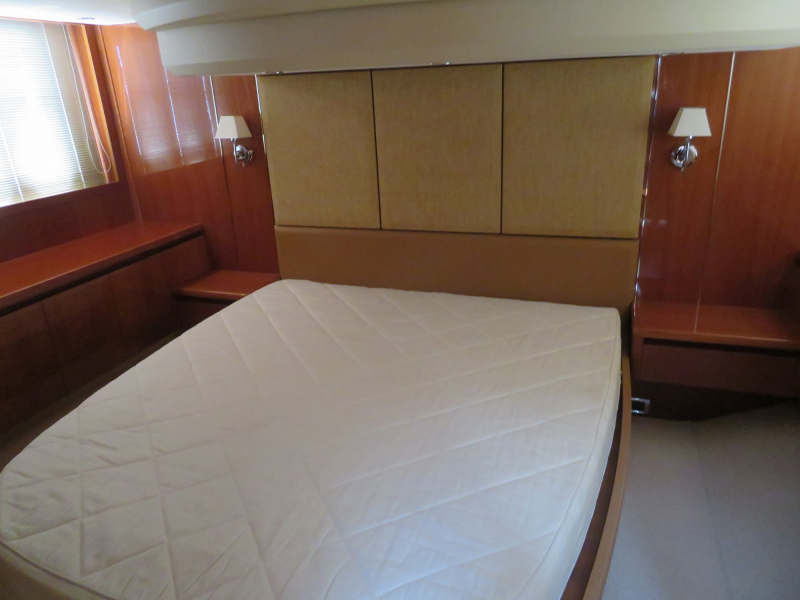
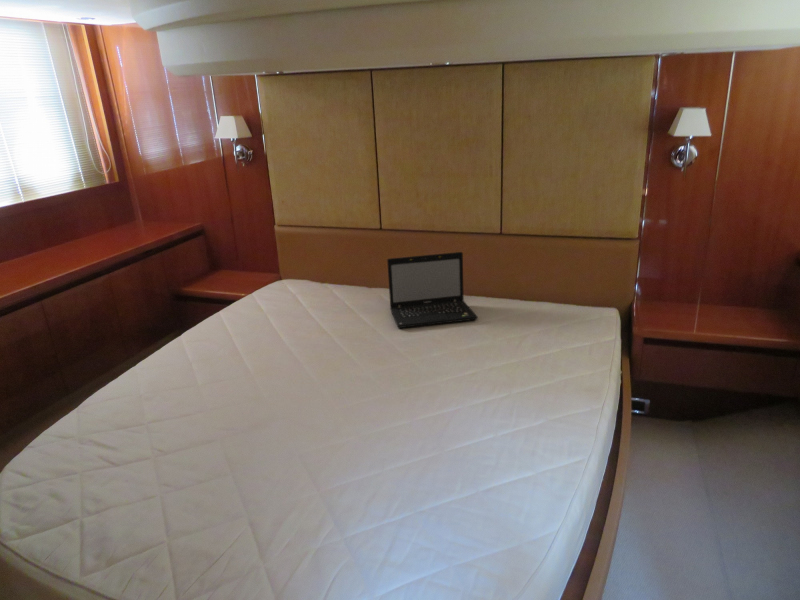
+ laptop [386,251,479,329]
